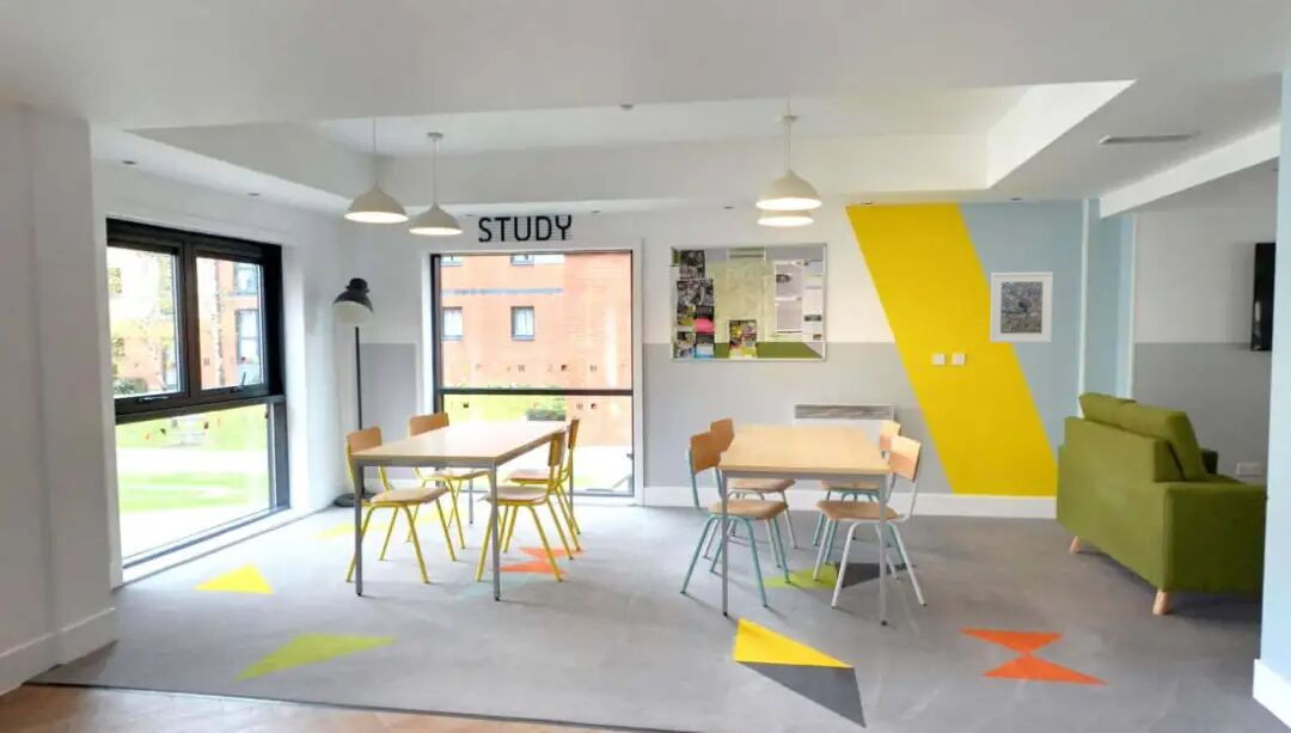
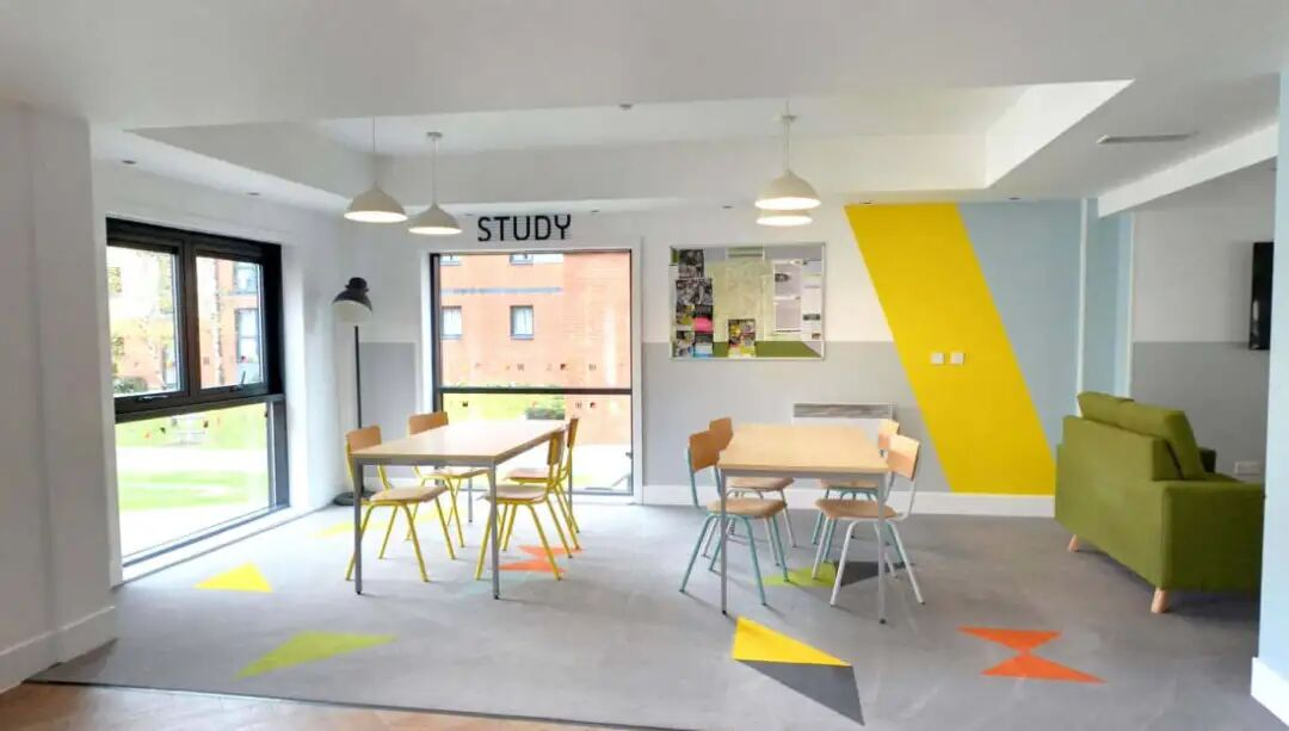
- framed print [989,271,1054,343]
